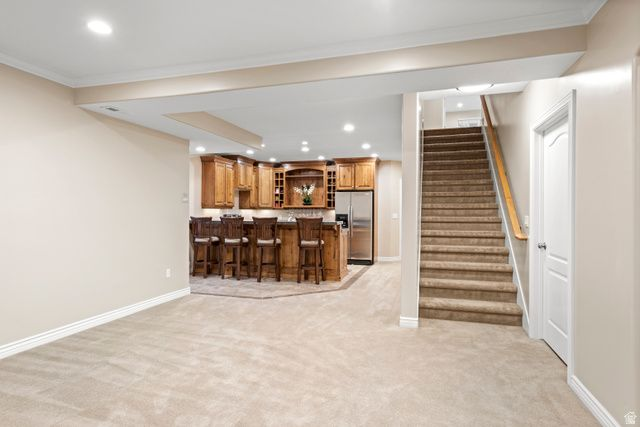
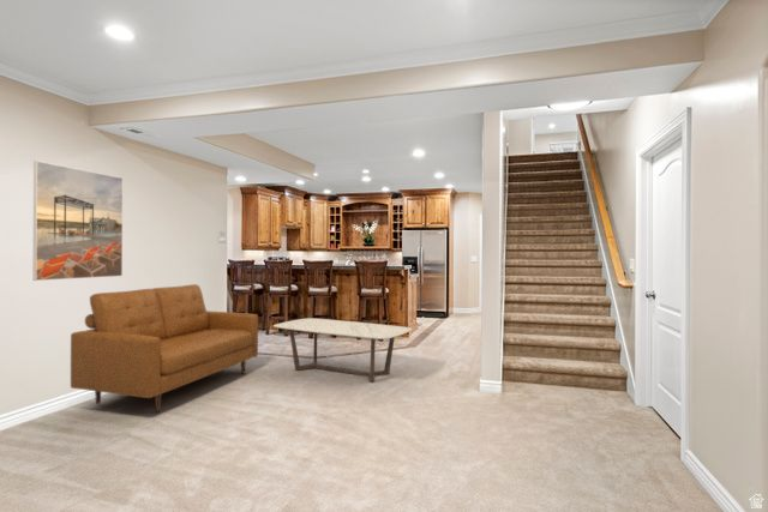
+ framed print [31,159,124,282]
+ coffee table [272,317,413,384]
+ sofa [70,283,259,414]
